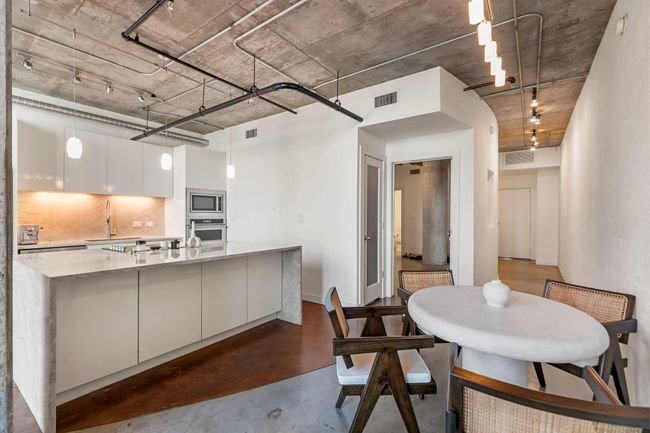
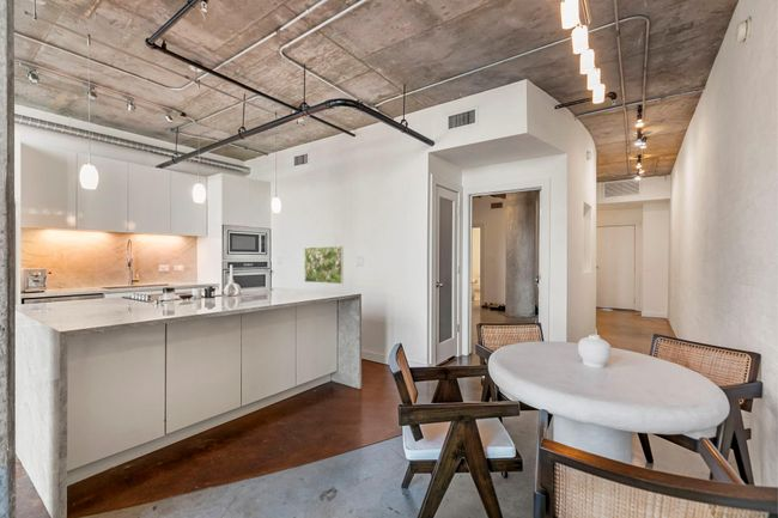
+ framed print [303,245,345,285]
